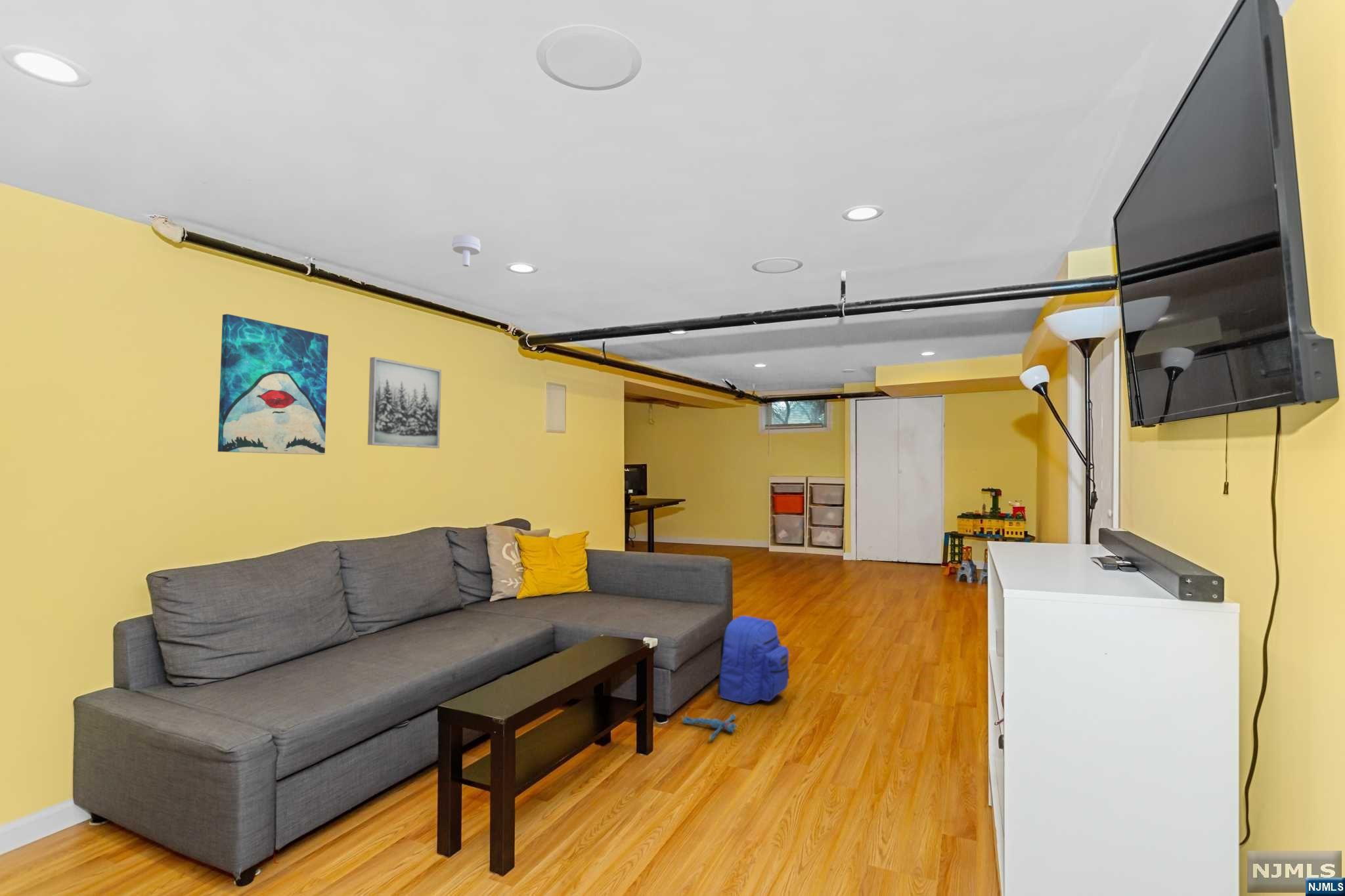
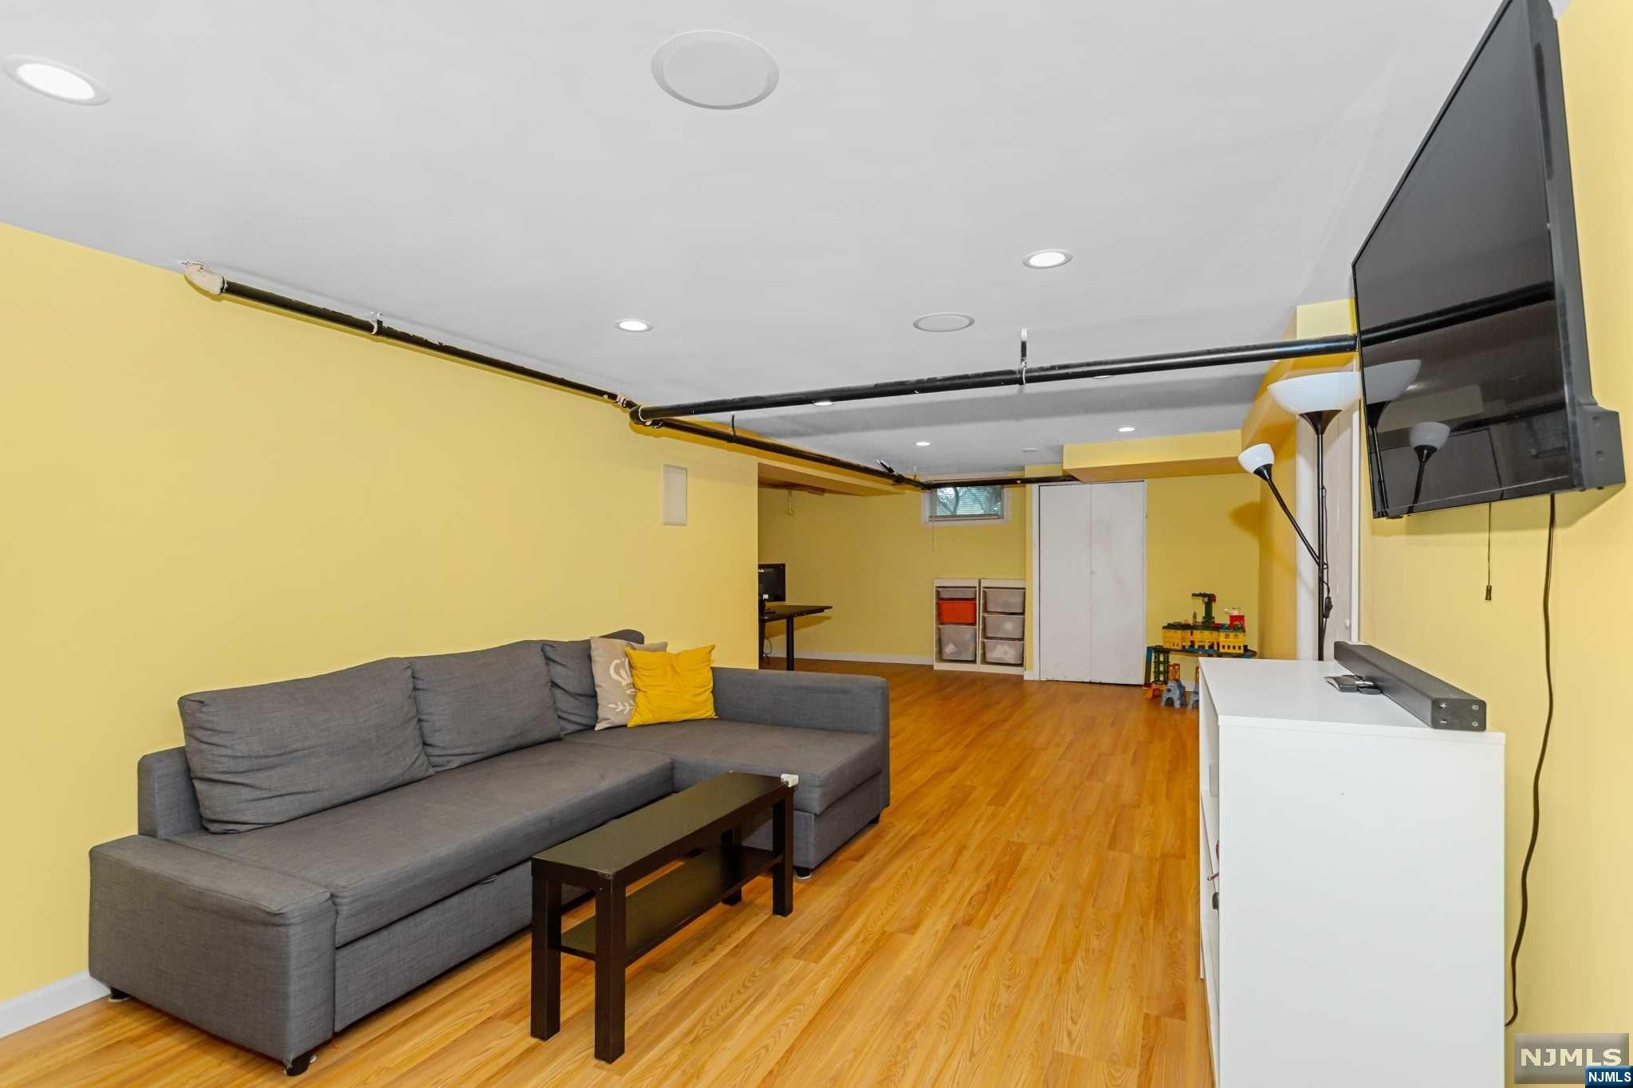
- wall art [217,313,329,456]
- wall art [367,356,442,449]
- plush toy [680,712,738,742]
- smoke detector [452,234,481,267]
- backpack [716,615,790,705]
